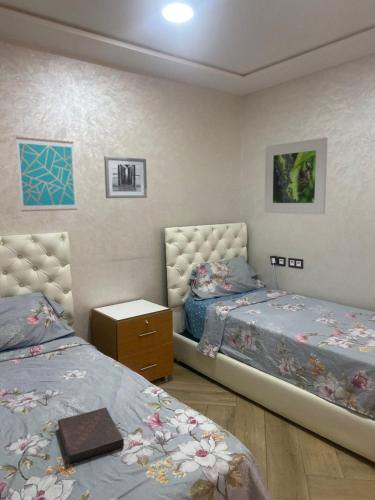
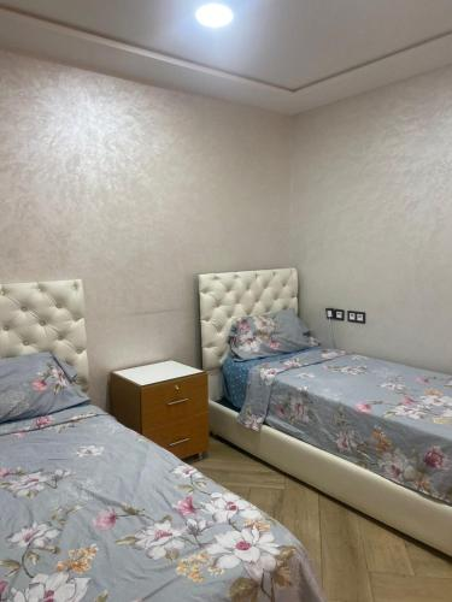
- book [57,407,125,464]
- wall art [15,136,78,213]
- wall art [103,155,148,199]
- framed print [264,136,328,215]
